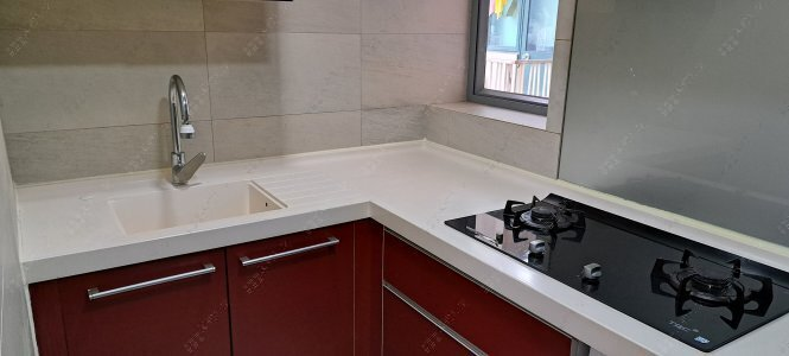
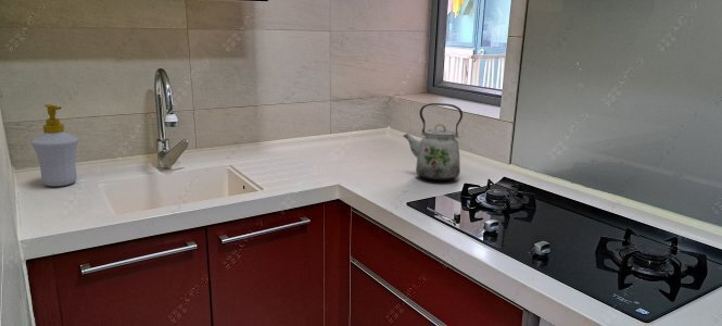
+ soap bottle [30,103,79,187]
+ kettle [402,102,464,181]
